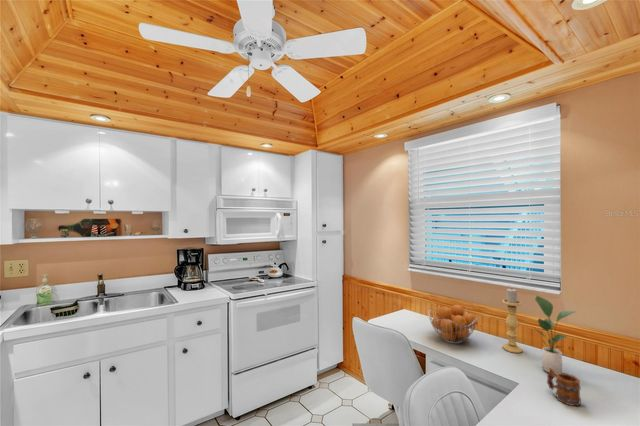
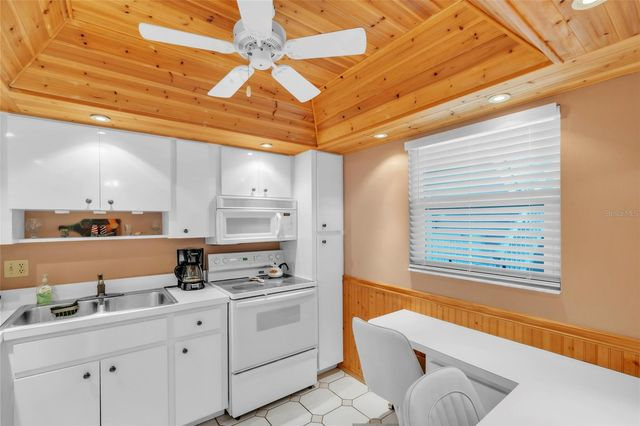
- candle holder [502,287,523,354]
- mug [546,367,582,407]
- fruit basket [427,303,479,344]
- potted plant [532,295,575,374]
